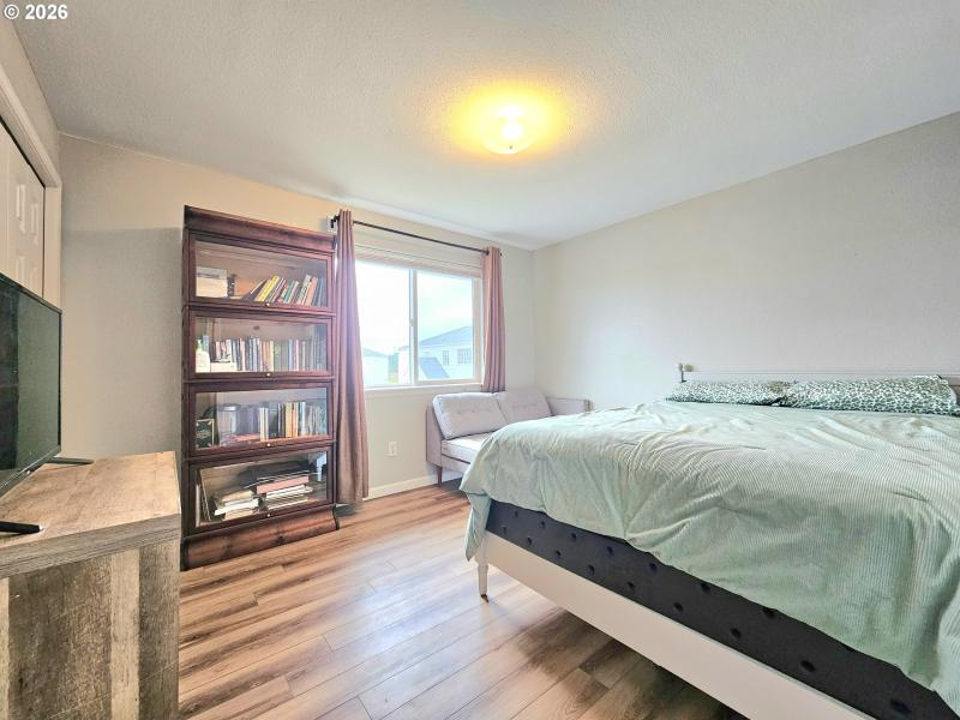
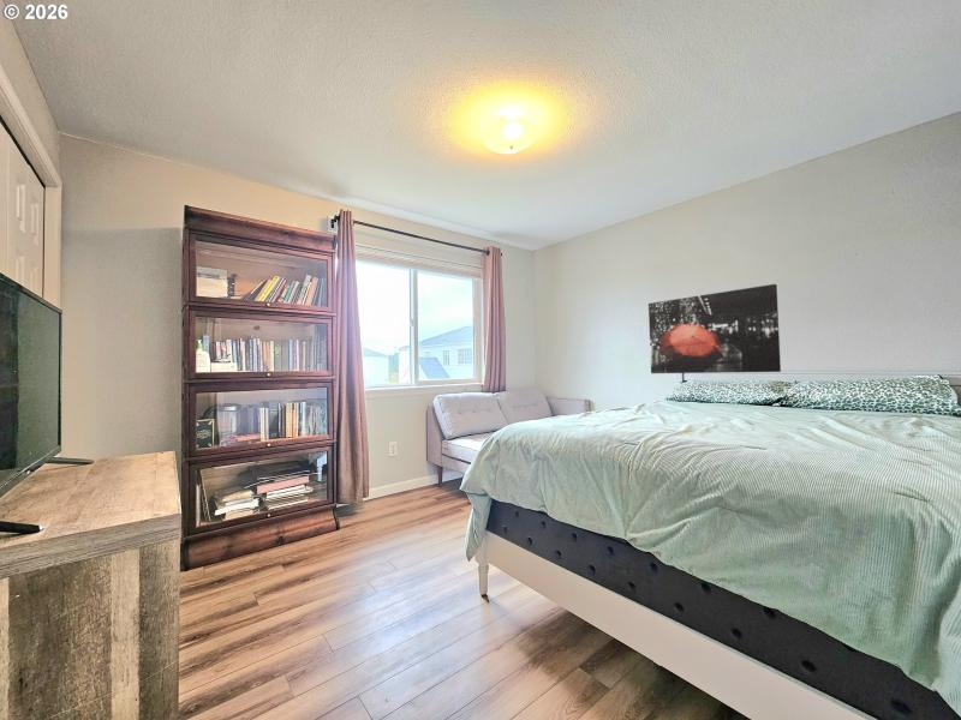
+ wall art [647,283,782,374]
